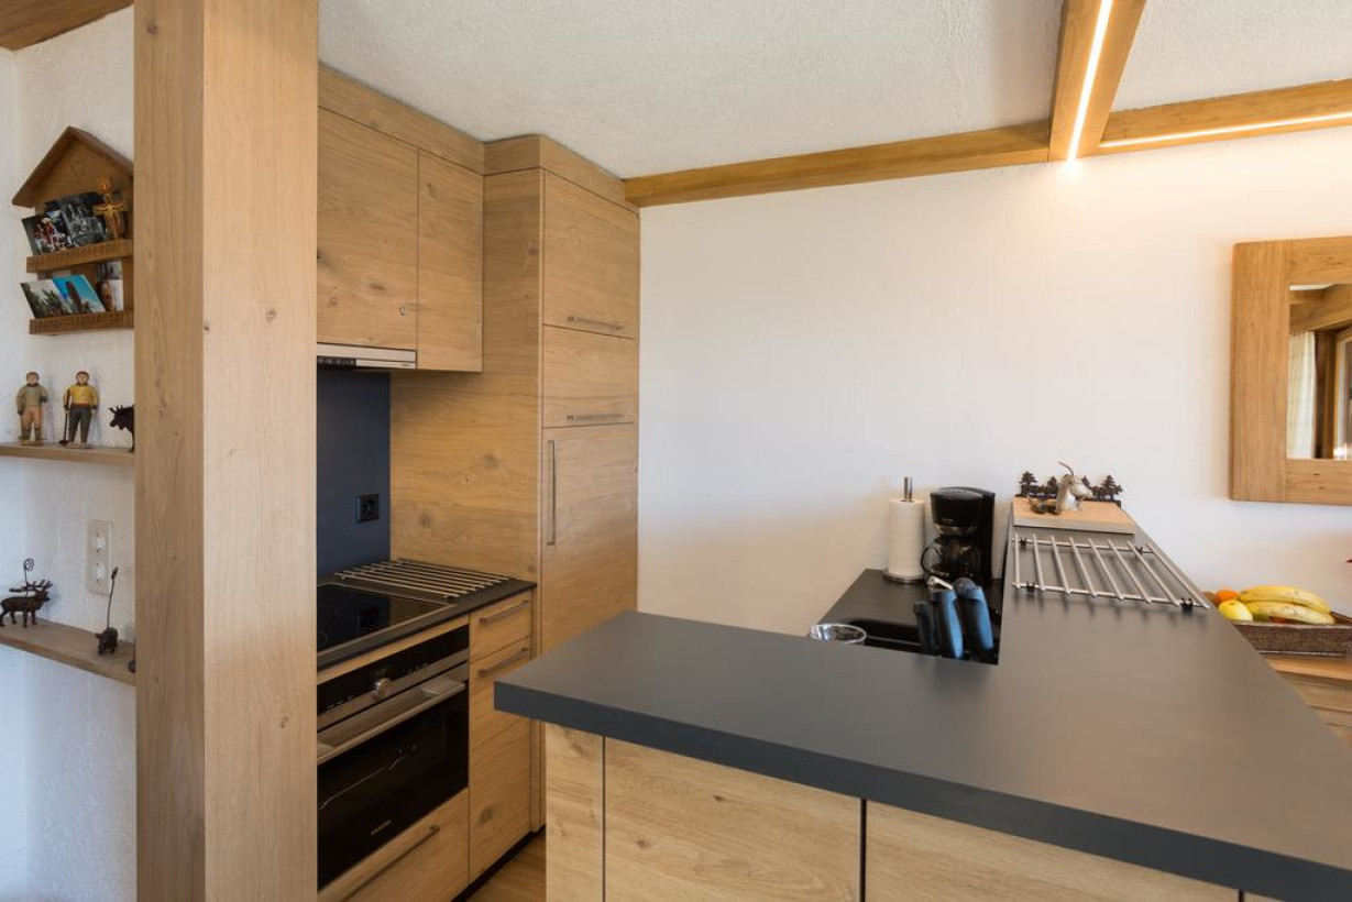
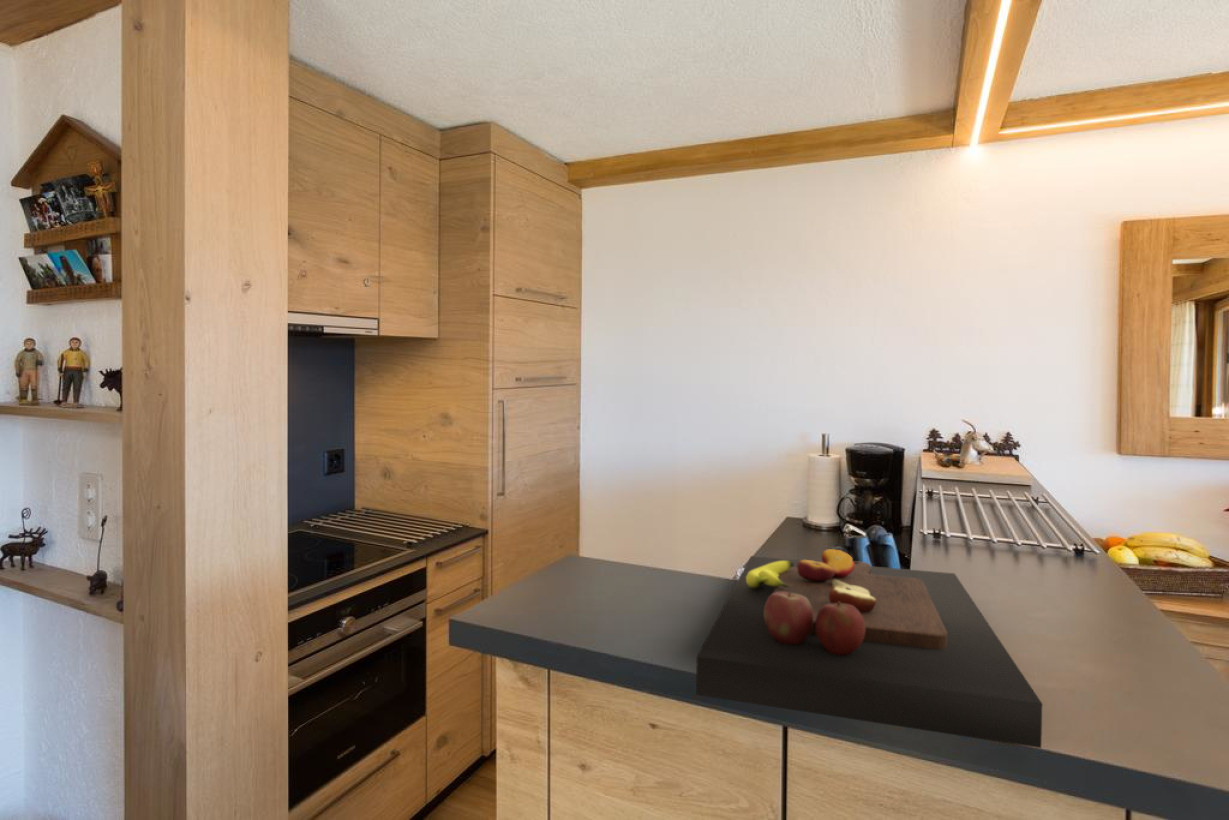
+ cutting board [695,548,1043,749]
